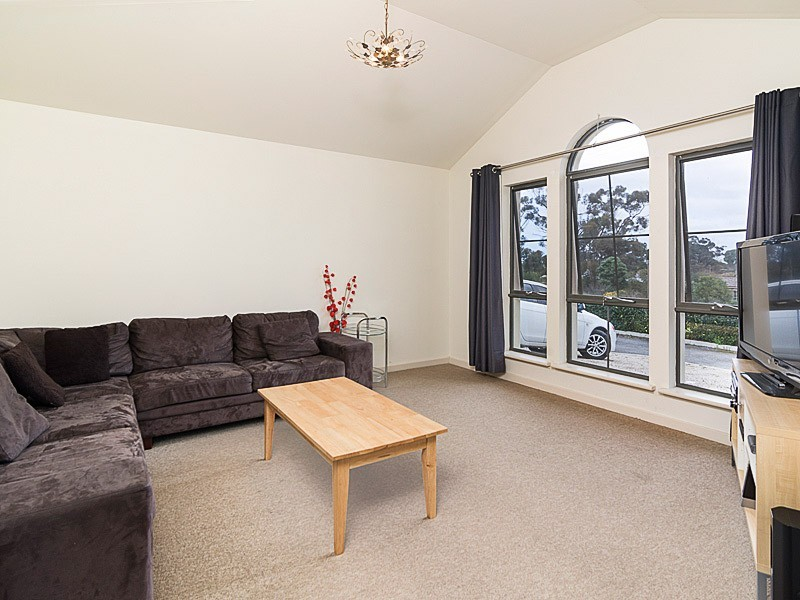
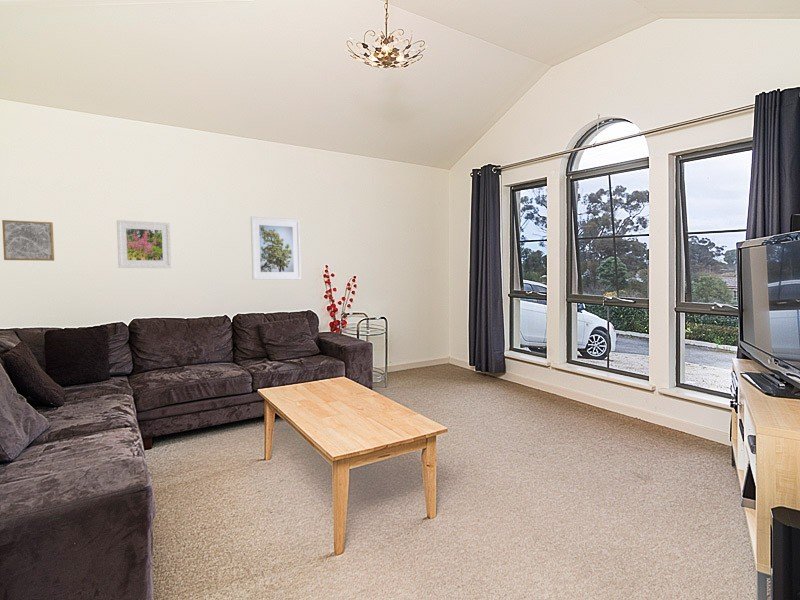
+ wall art [1,219,55,262]
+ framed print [250,216,302,281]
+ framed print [116,219,173,269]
